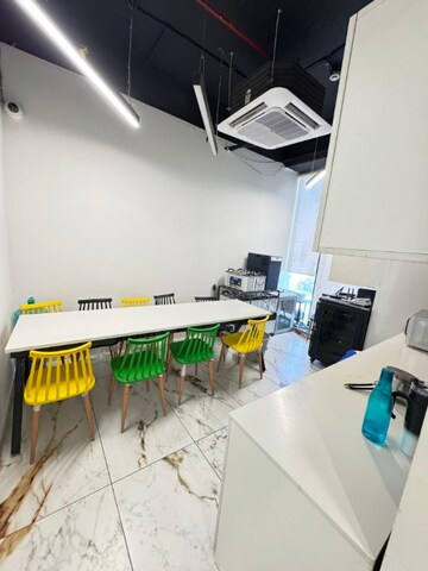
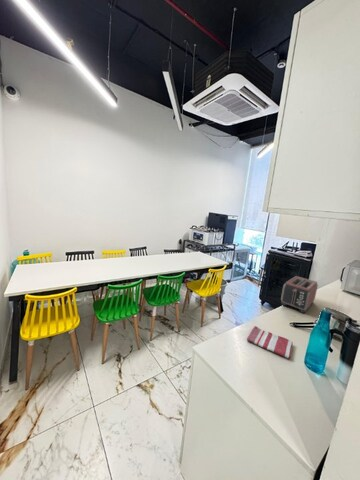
+ toaster [280,275,319,314]
+ dish towel [246,325,294,360]
